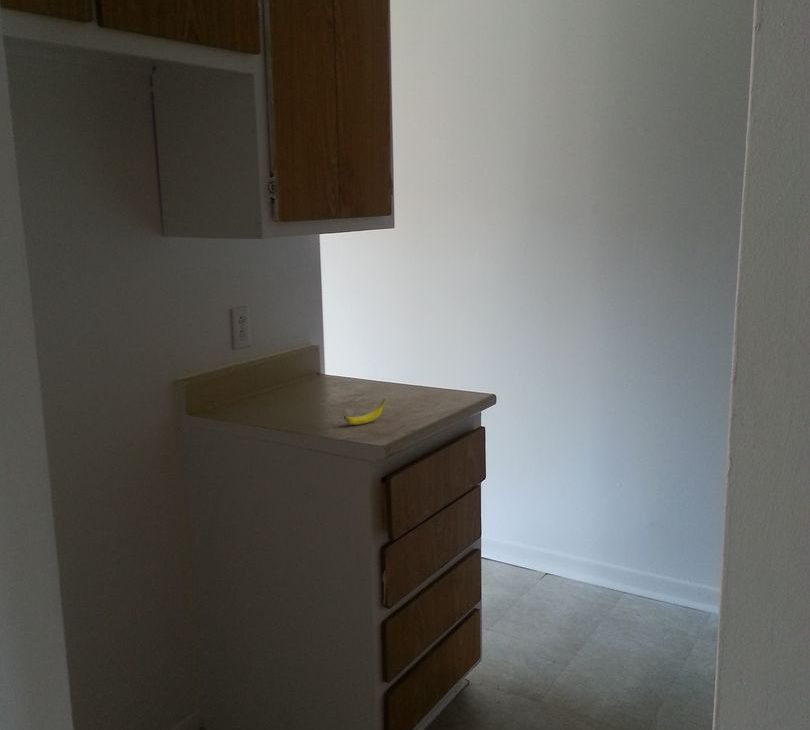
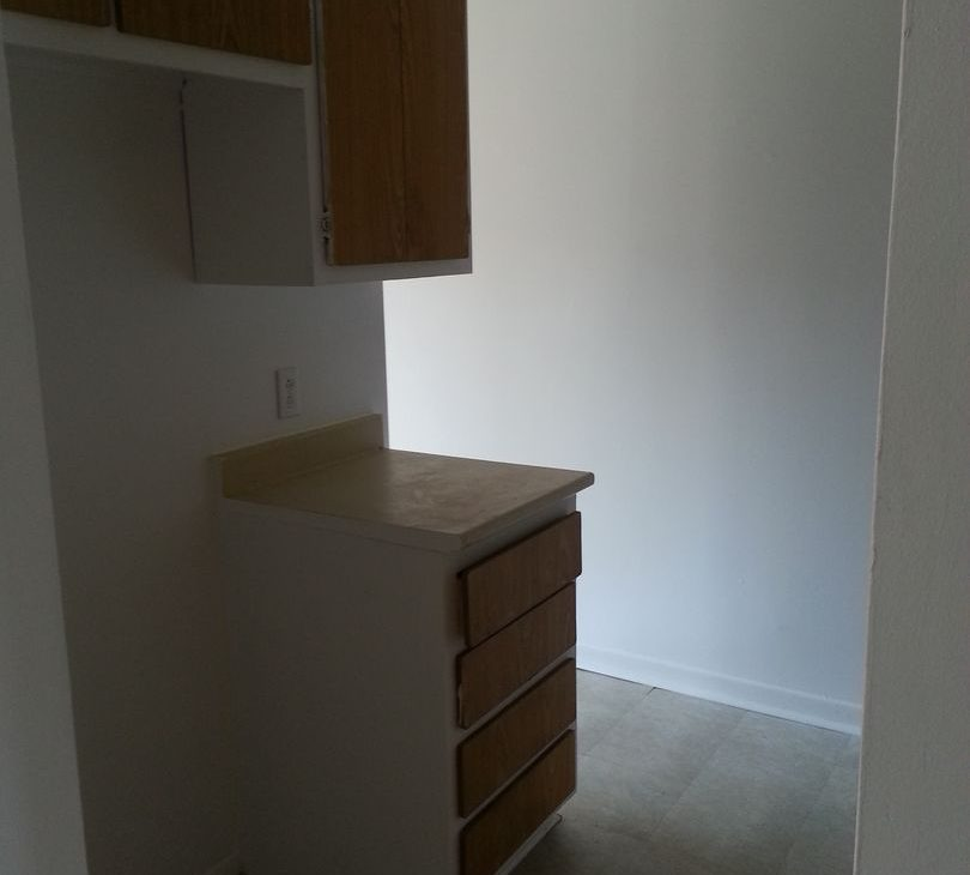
- banana [343,398,387,426]
